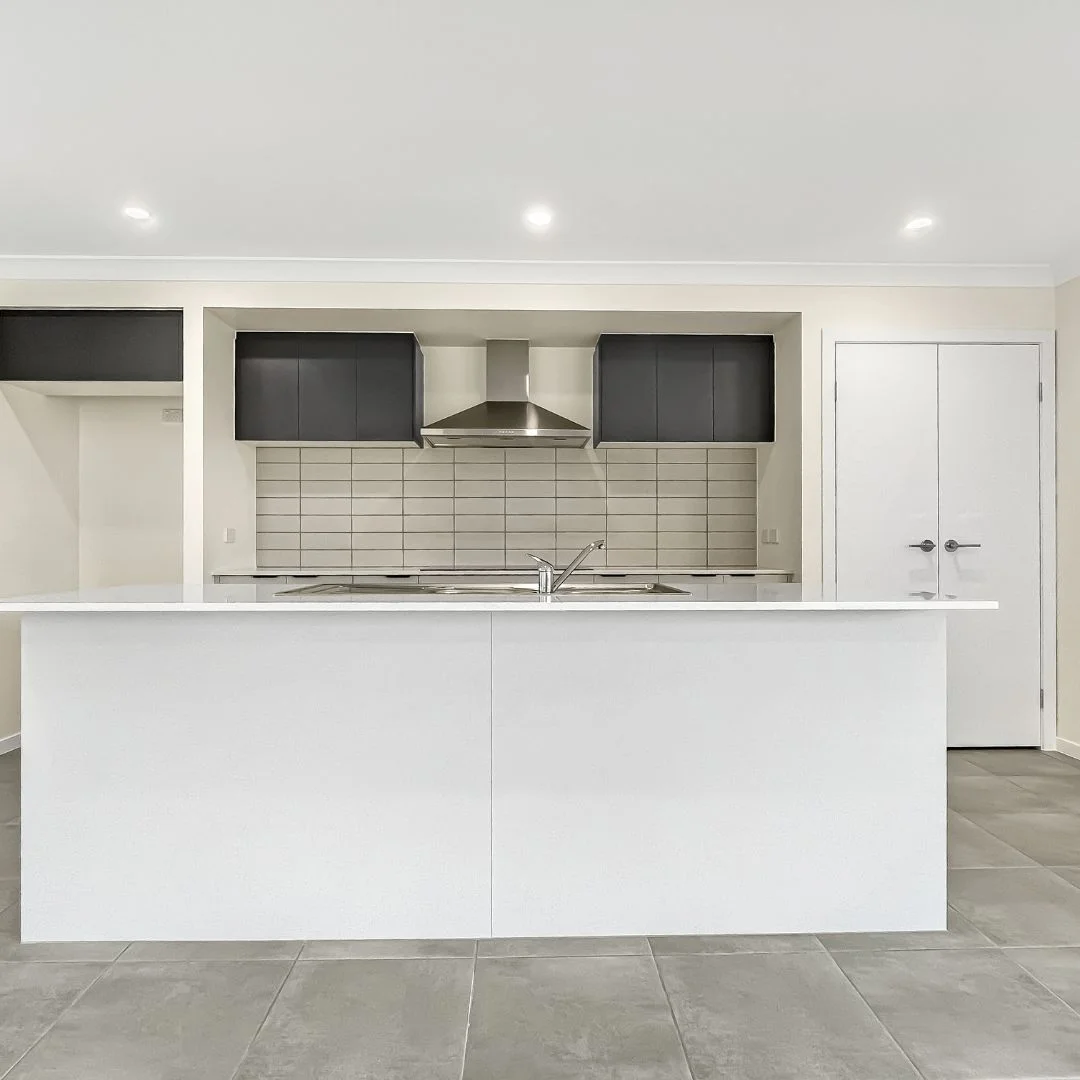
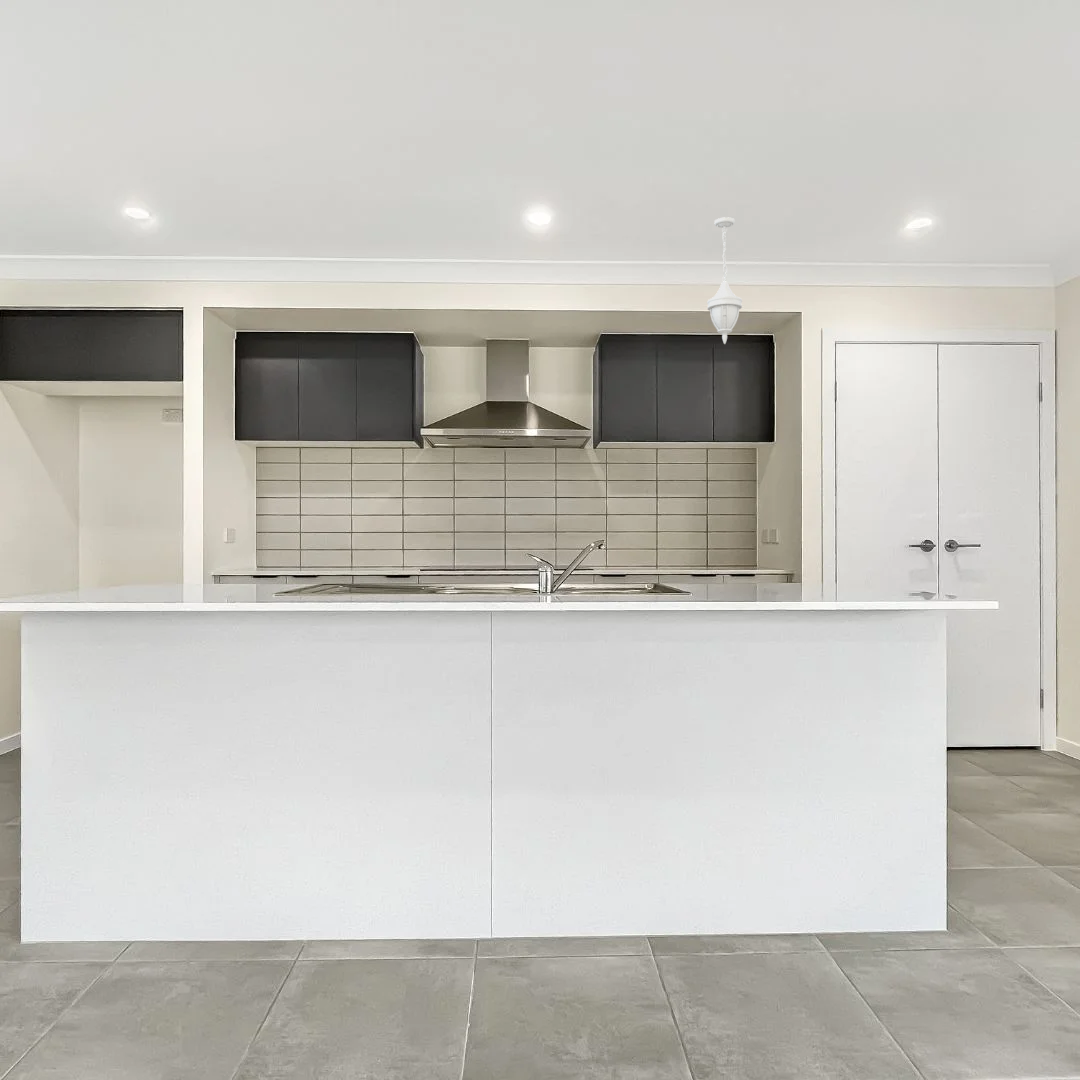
+ pendant light [706,216,743,345]
